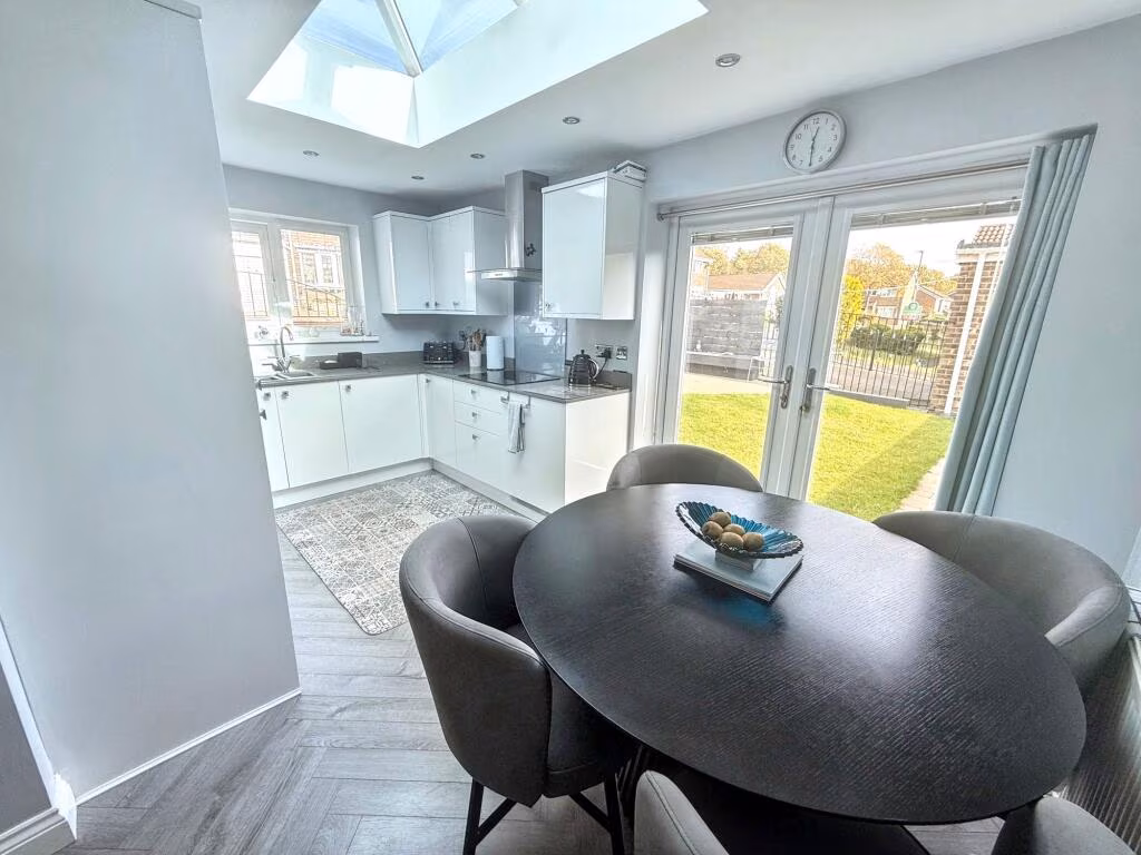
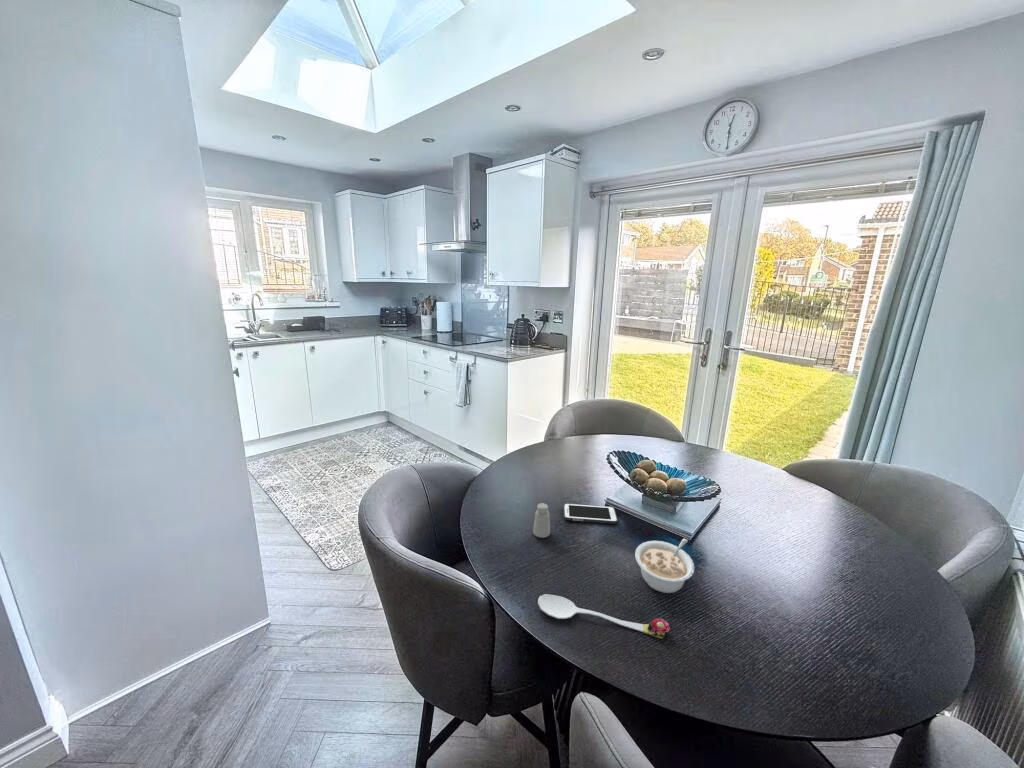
+ spoon [537,593,671,640]
+ saltshaker [532,502,551,539]
+ legume [634,538,695,594]
+ cell phone [562,502,619,525]
